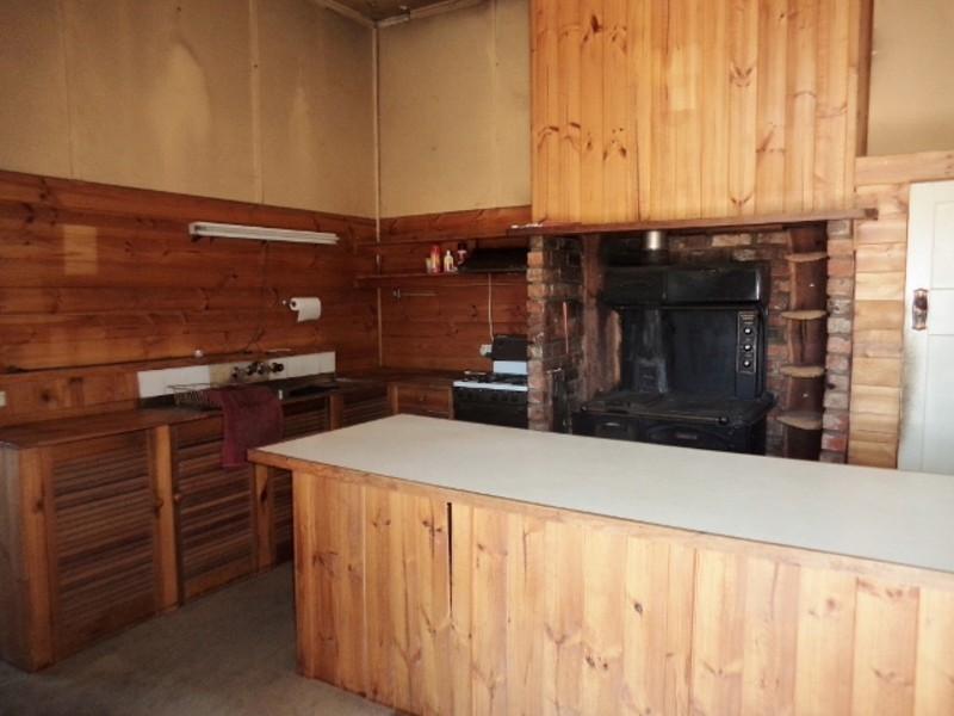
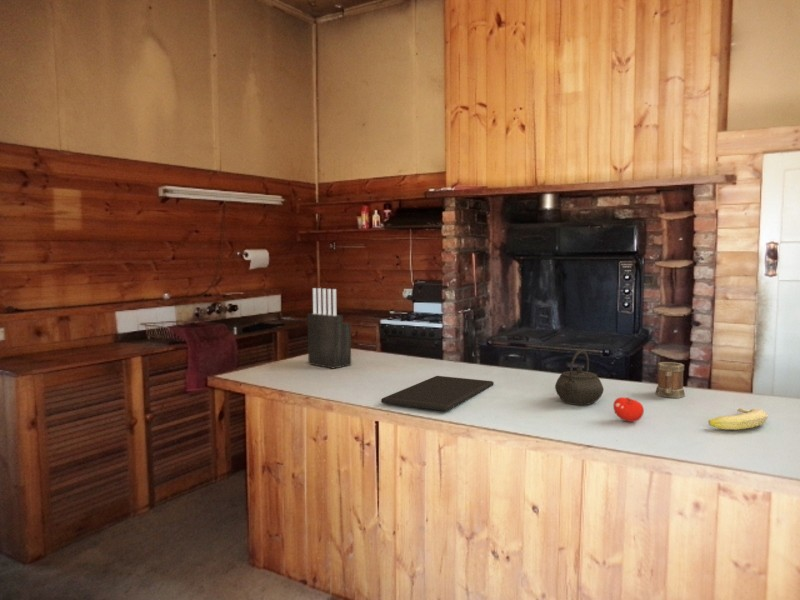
+ knife block [307,287,352,369]
+ cutting board [380,375,495,412]
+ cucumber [707,407,769,431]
+ mug [655,361,686,399]
+ fruit [612,396,645,423]
+ kettle [554,348,605,406]
